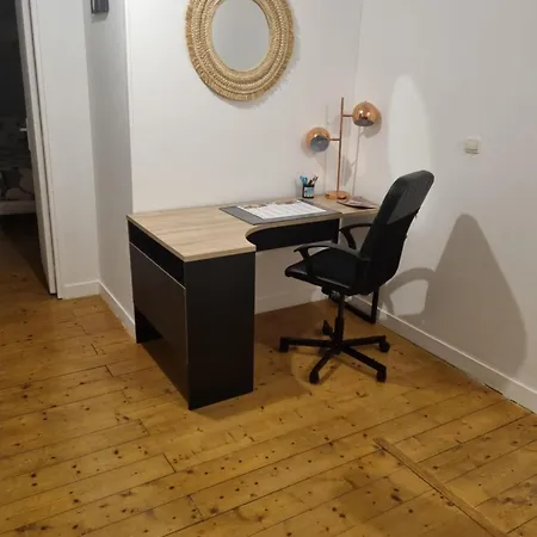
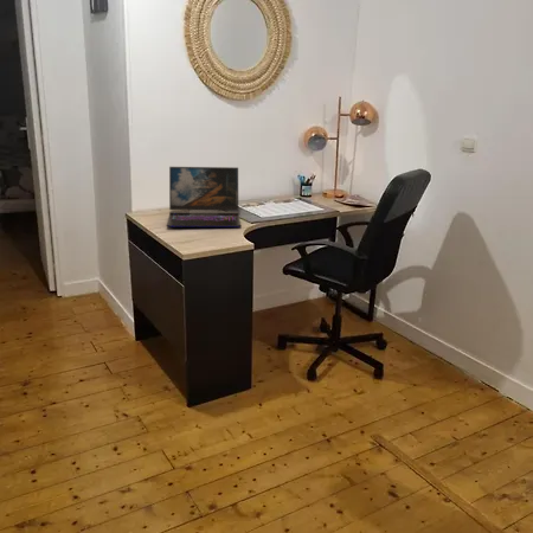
+ laptop [166,166,243,229]
